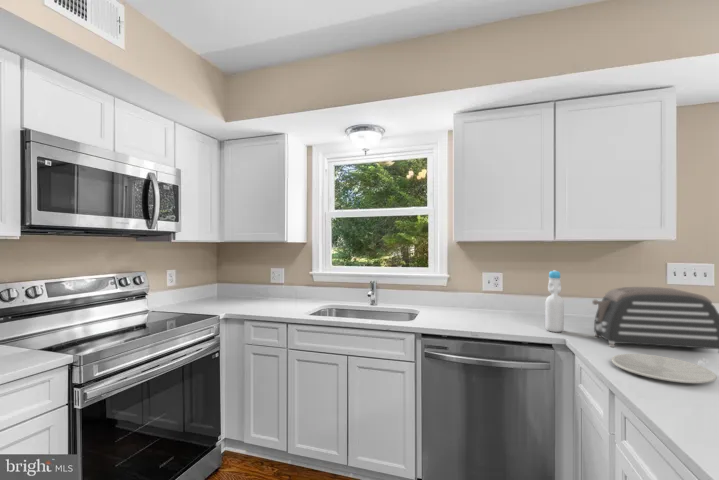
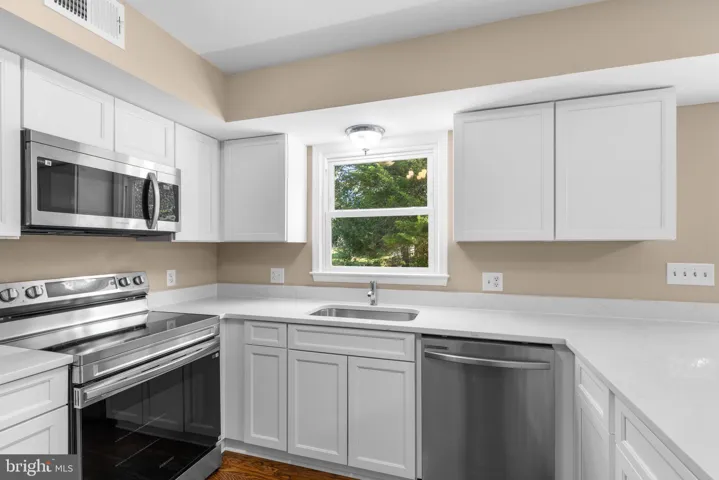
- toaster [591,286,719,354]
- bottle [544,269,565,333]
- plate [611,353,718,384]
